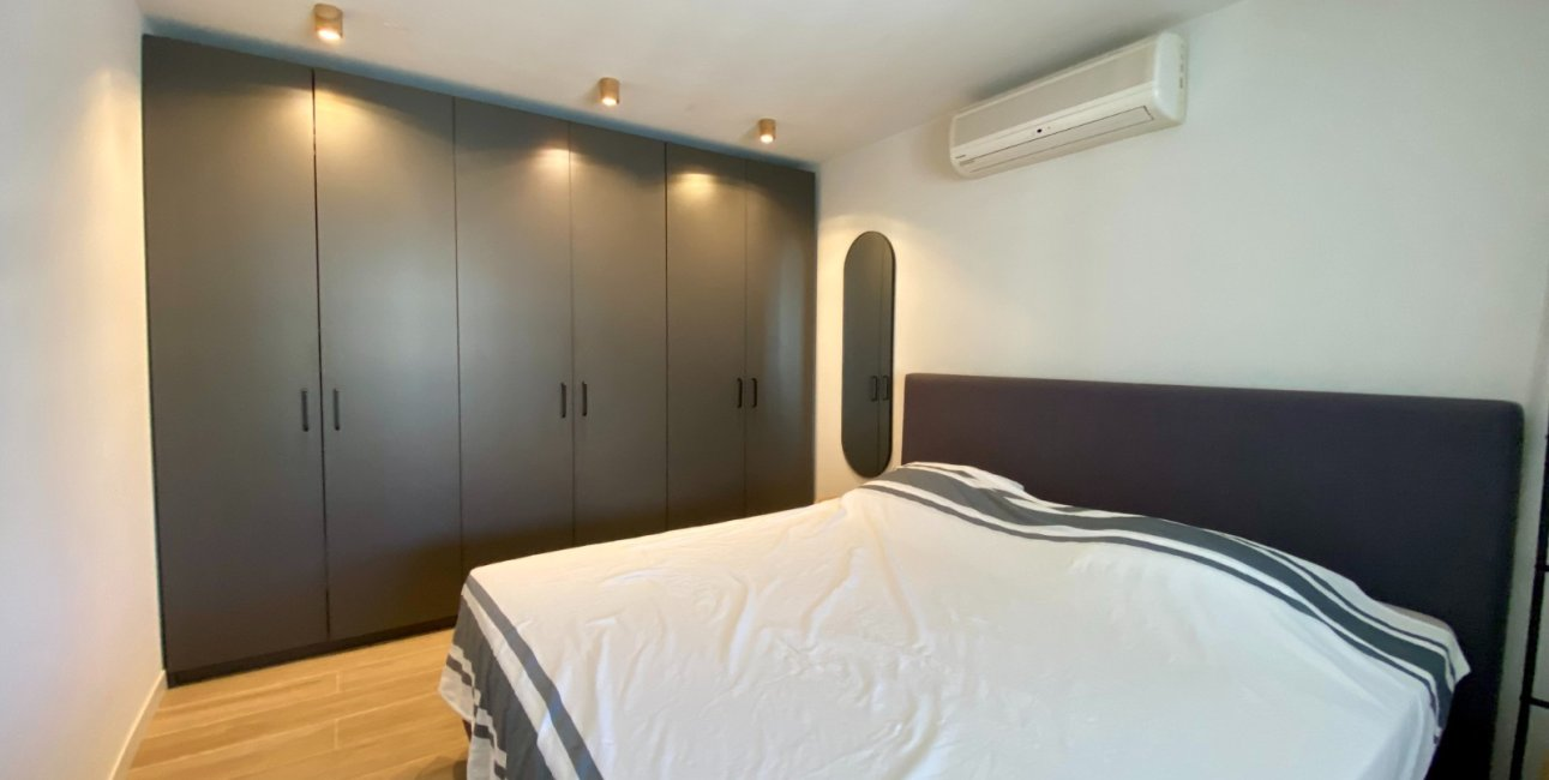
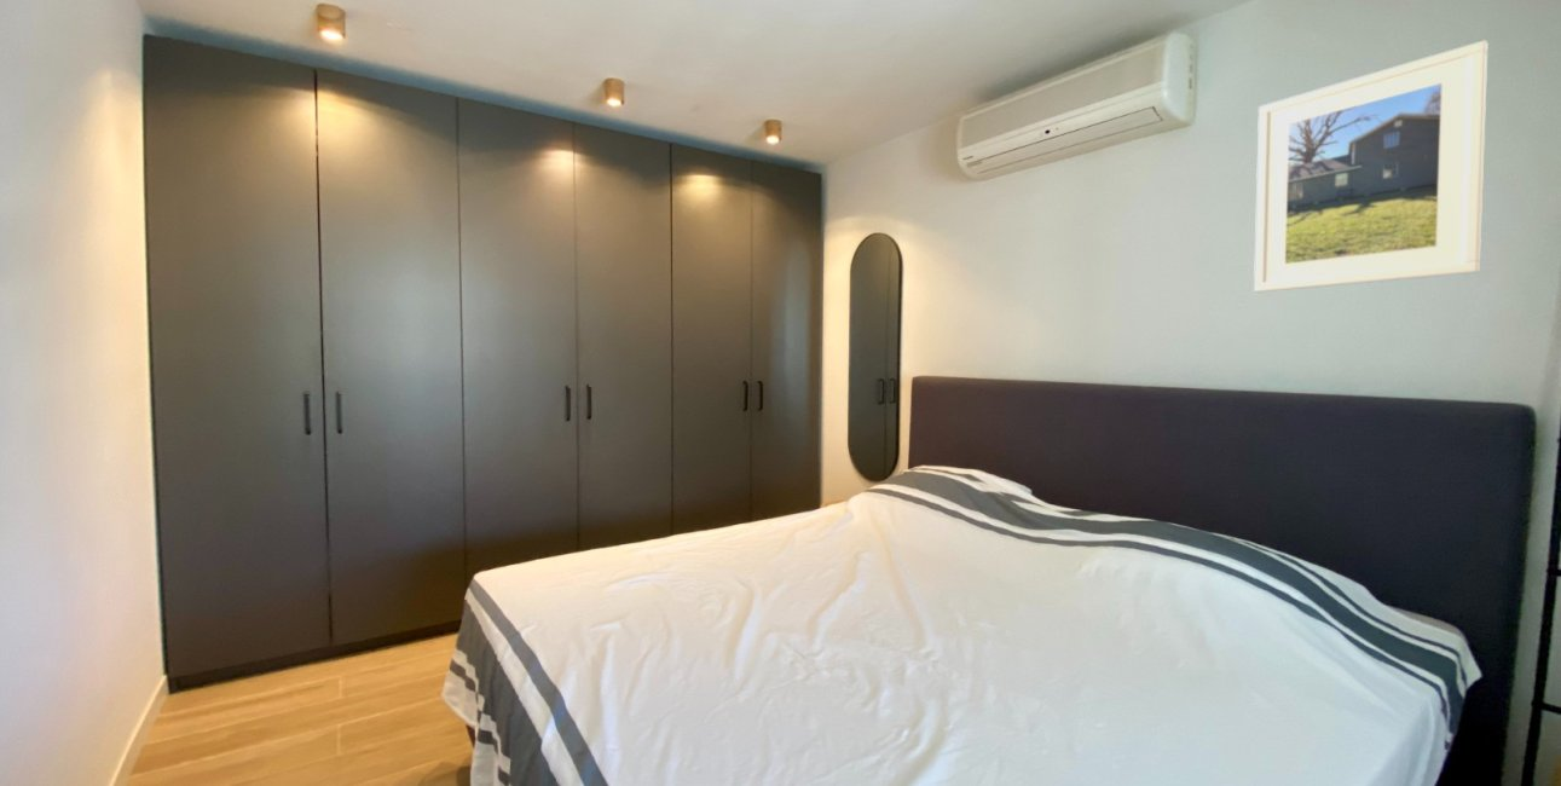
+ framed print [1253,40,1488,294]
